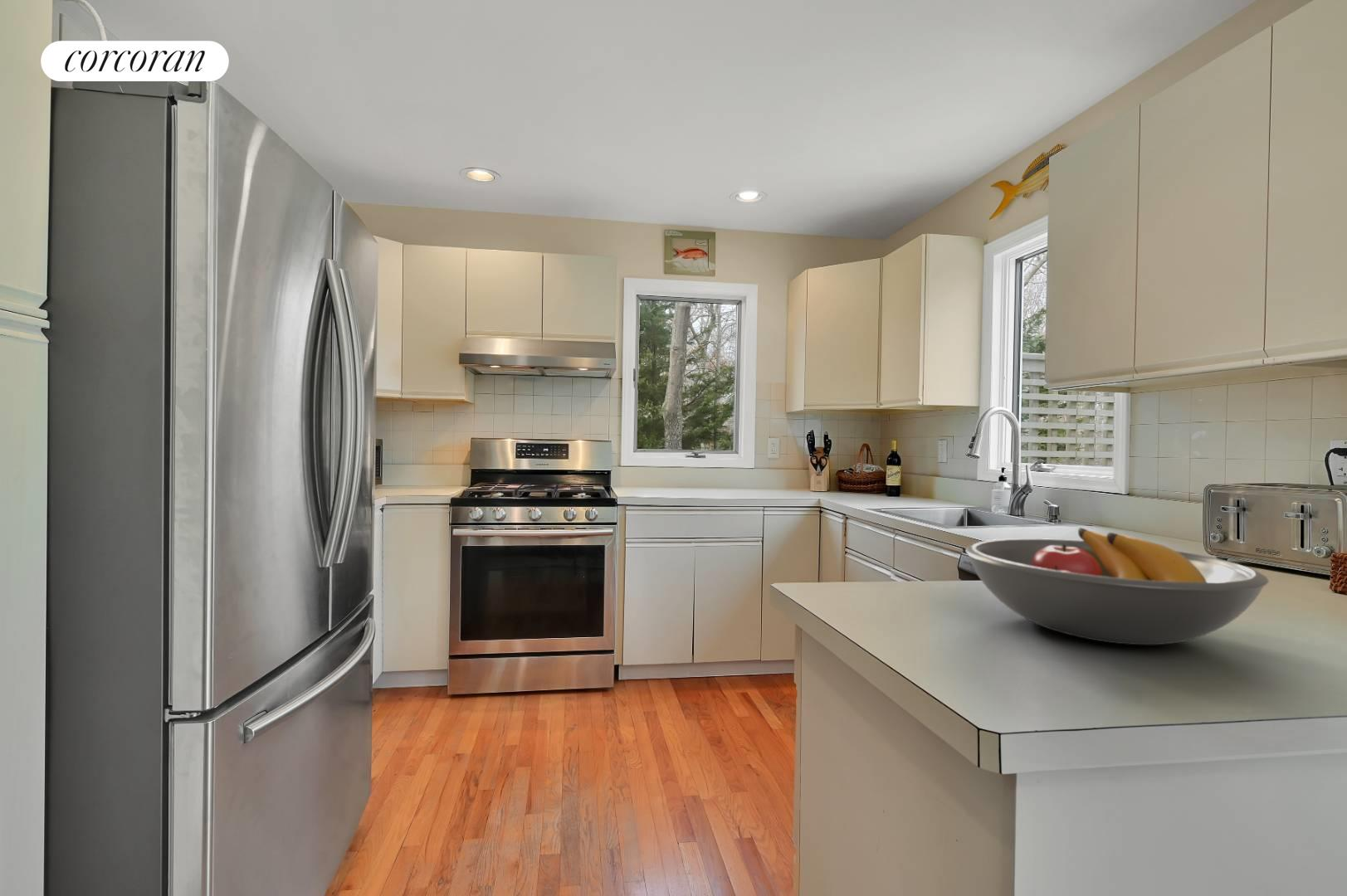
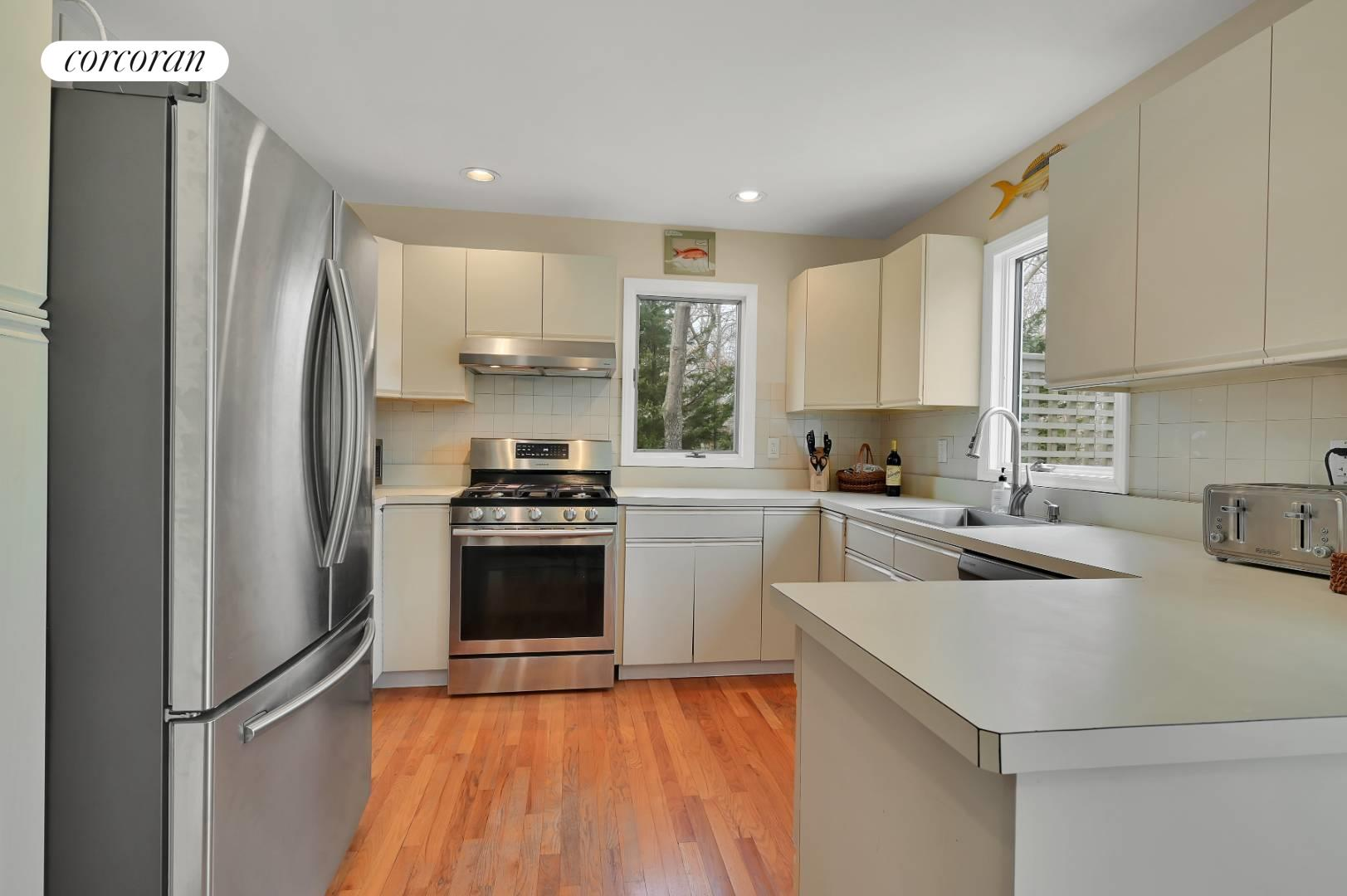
- fruit bowl [964,527,1270,645]
